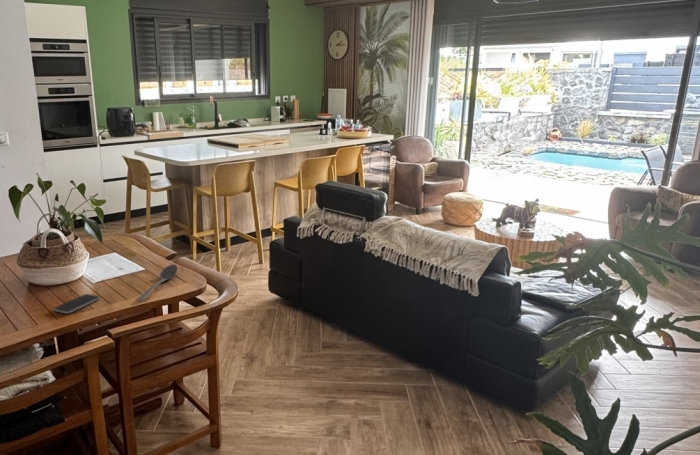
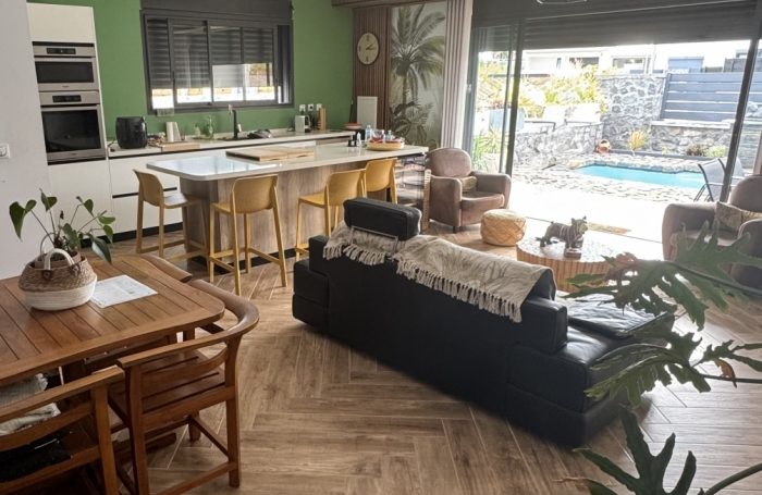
- stirrer [138,263,178,302]
- smartphone [53,293,101,314]
